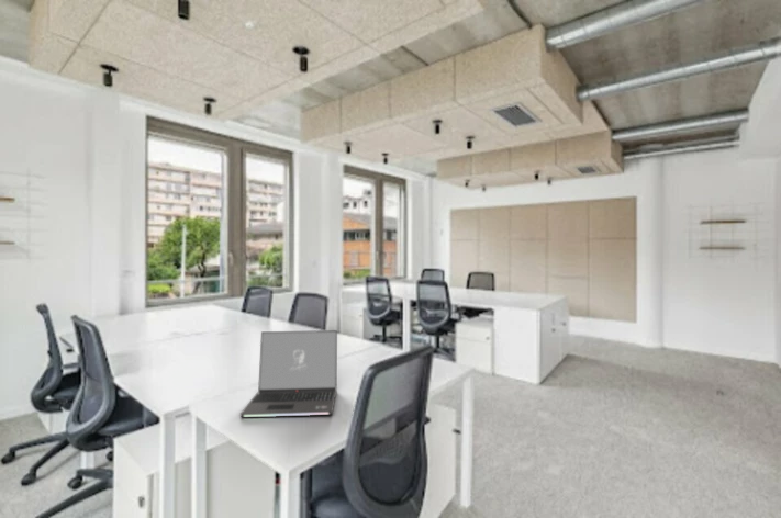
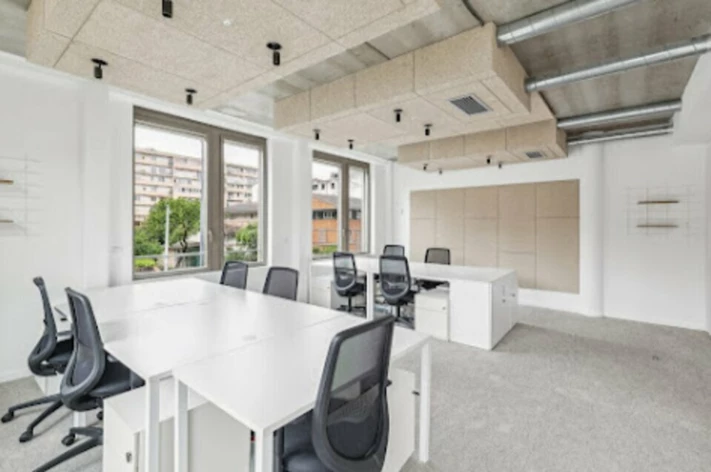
- laptop [238,329,338,419]
